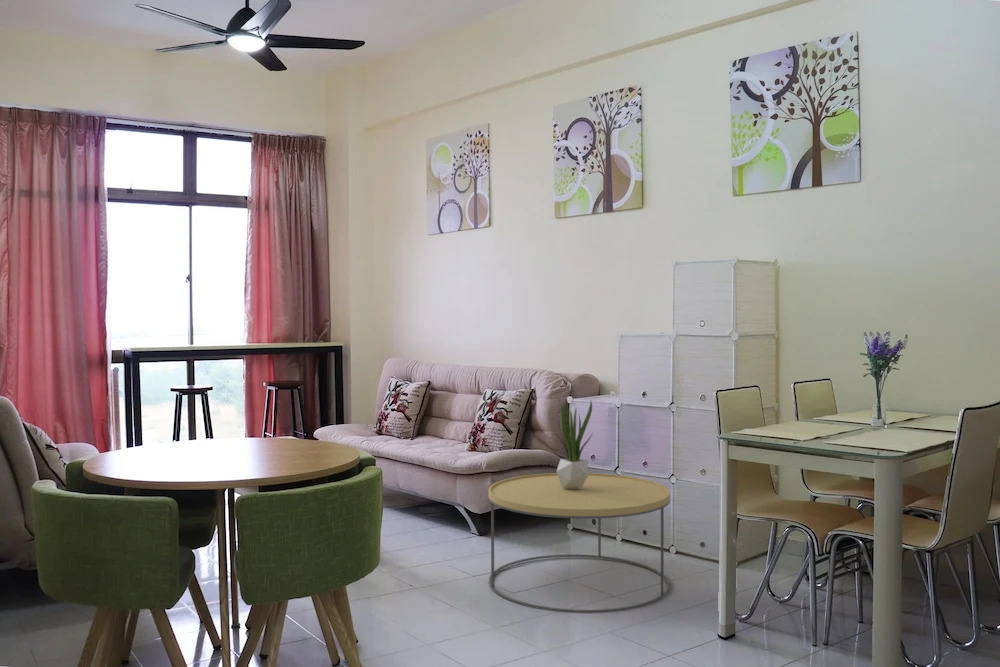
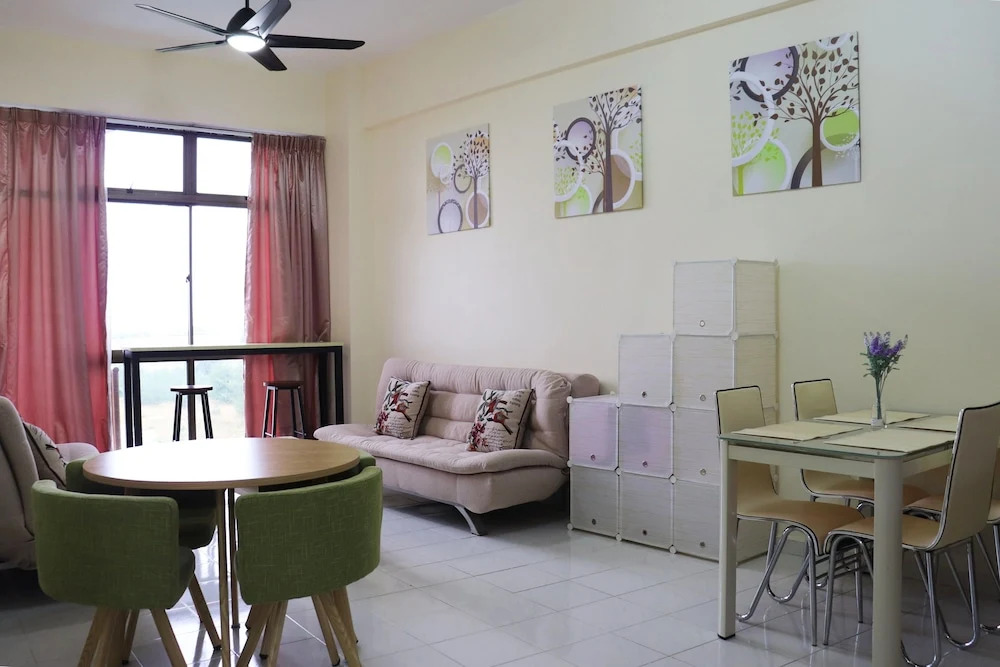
- coffee table [487,472,671,614]
- potted plant [553,399,594,489]
